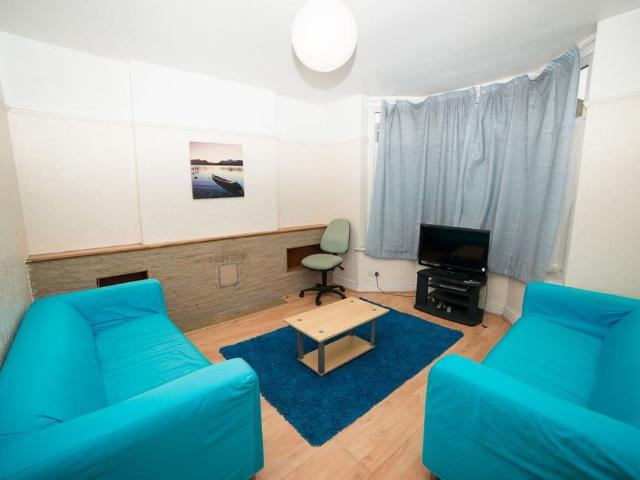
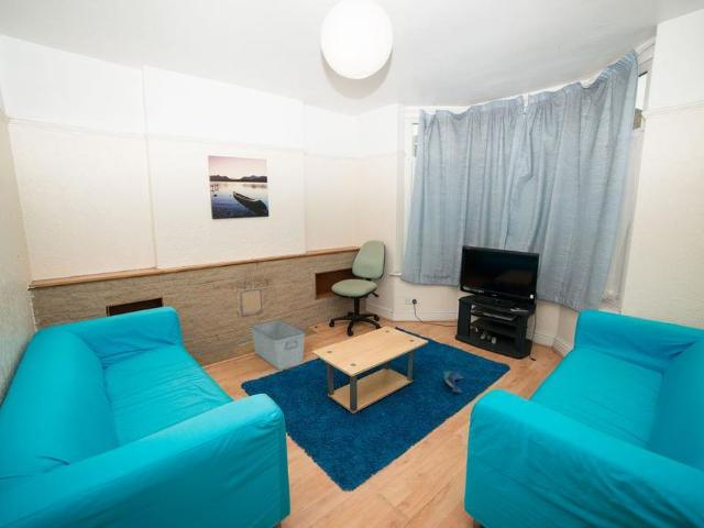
+ storage bin [250,318,306,371]
+ plush toy [443,370,464,394]
